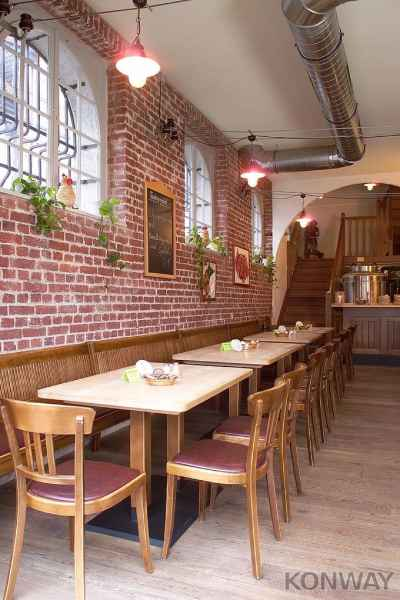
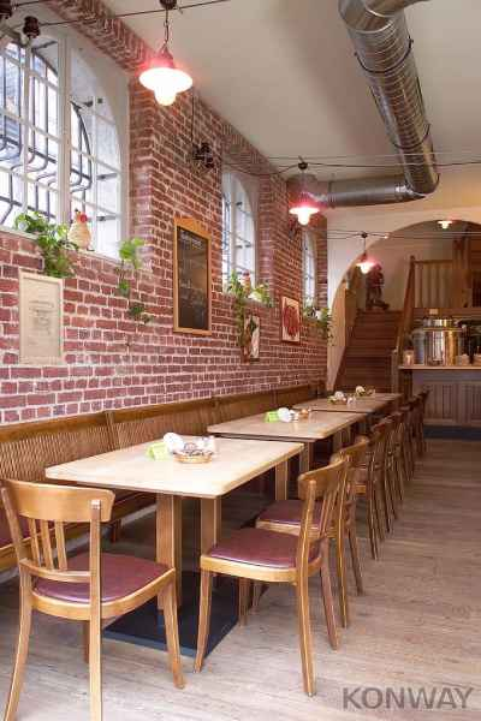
+ wall art [17,270,65,364]
